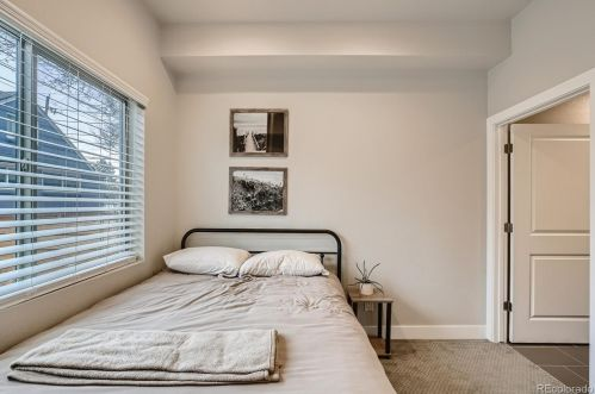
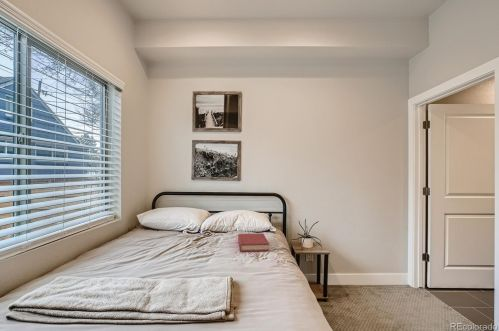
+ hardback book [237,232,270,253]
